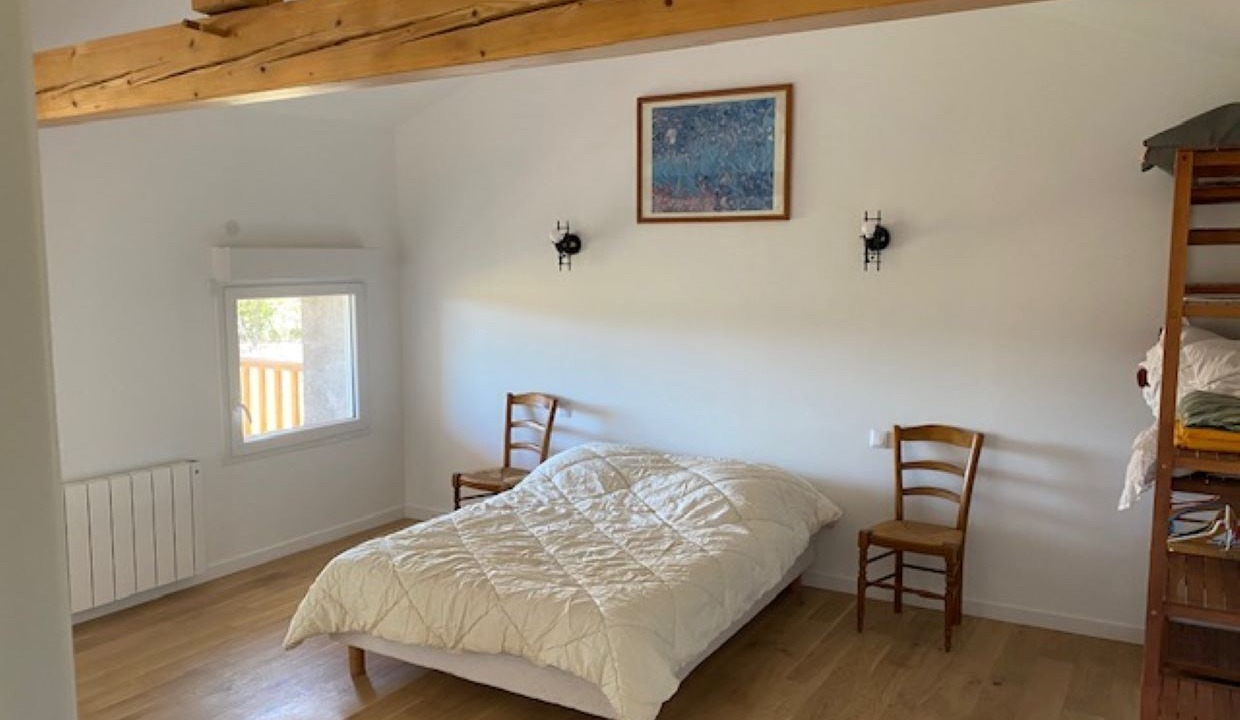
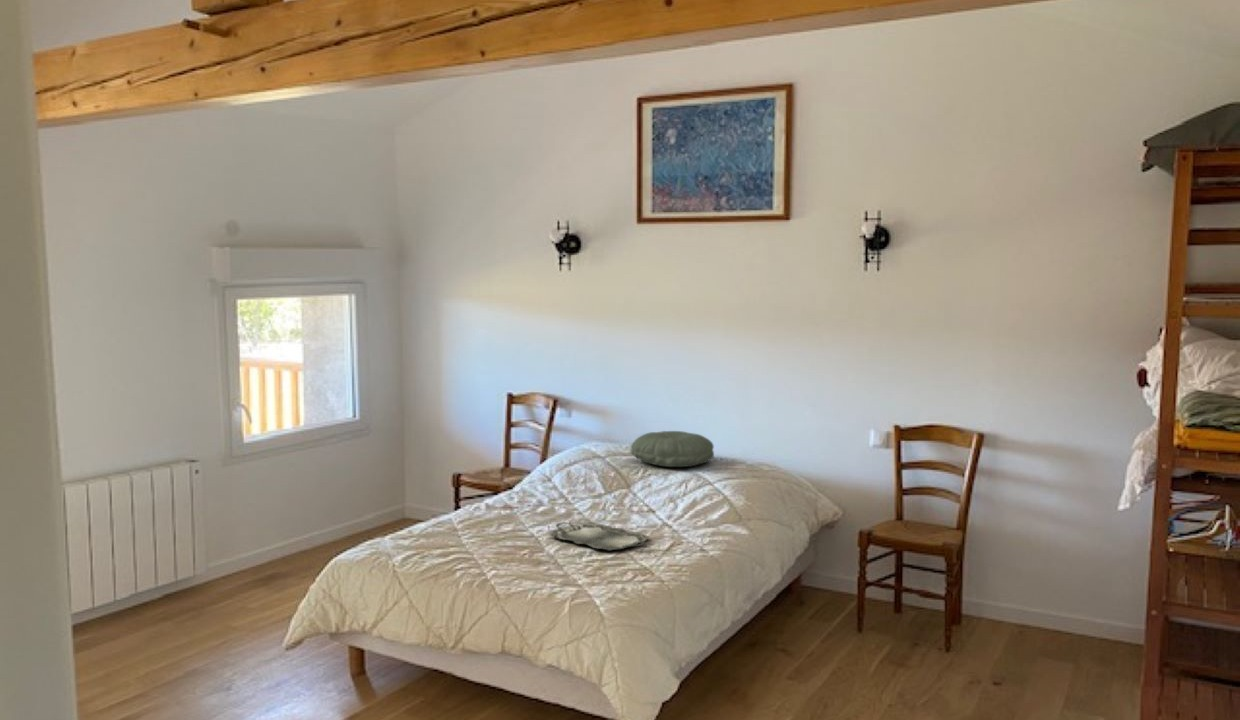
+ serving tray [549,521,650,551]
+ pillow [630,430,715,468]
